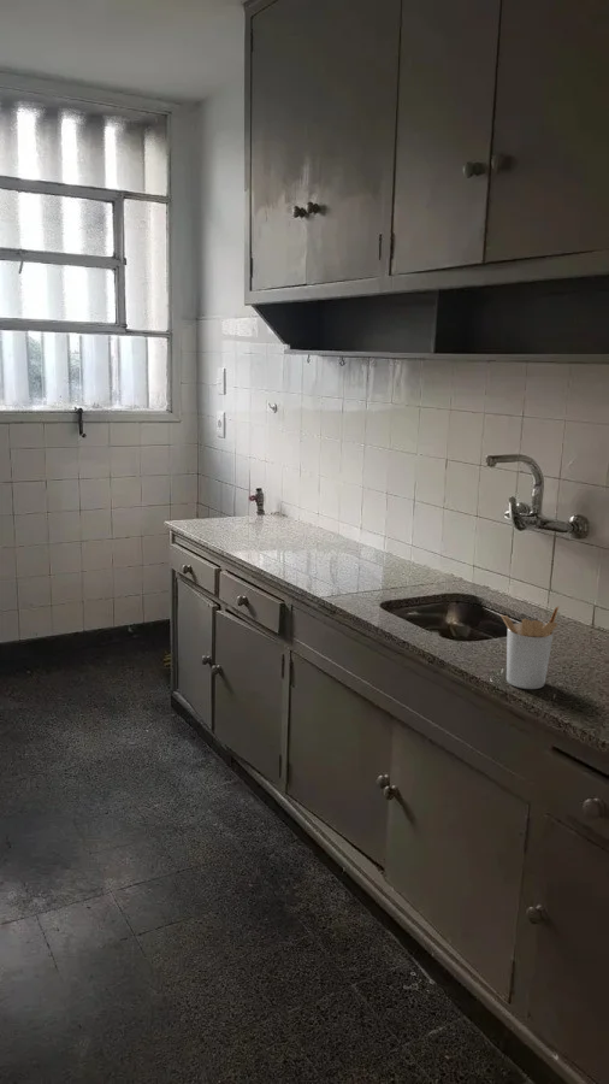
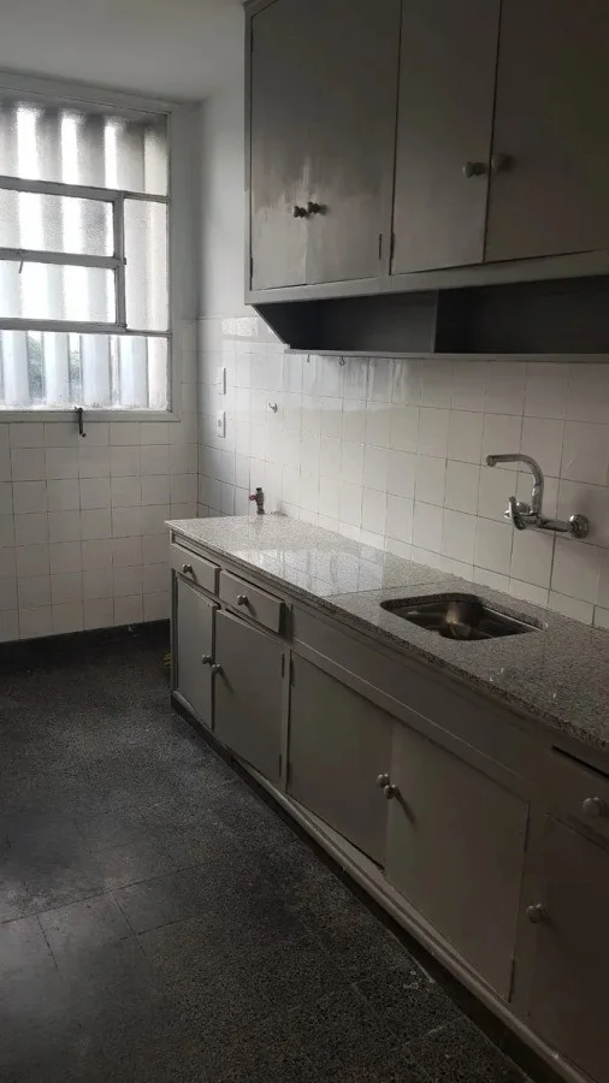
- utensil holder [499,606,560,690]
